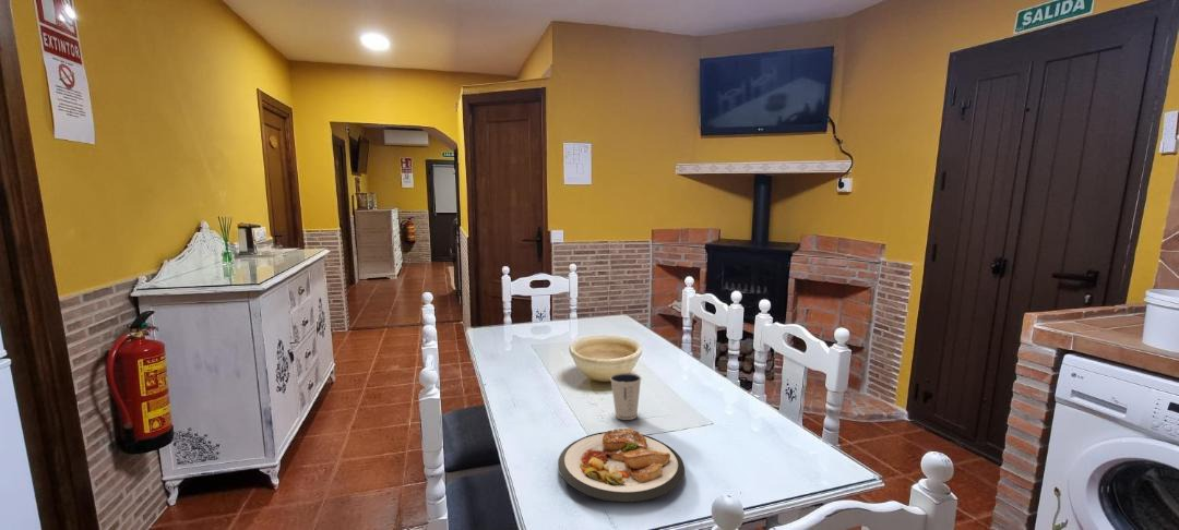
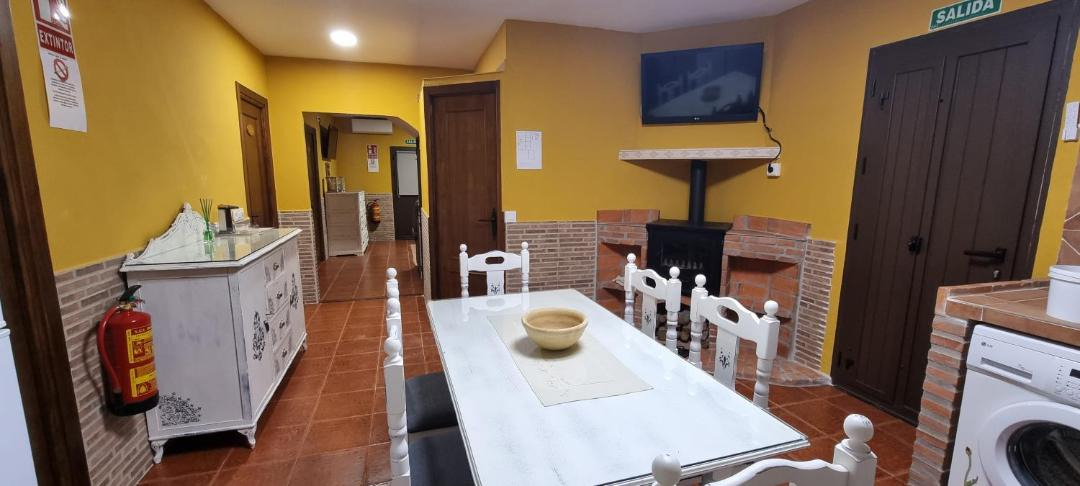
- plate [557,427,686,504]
- dixie cup [609,372,642,421]
